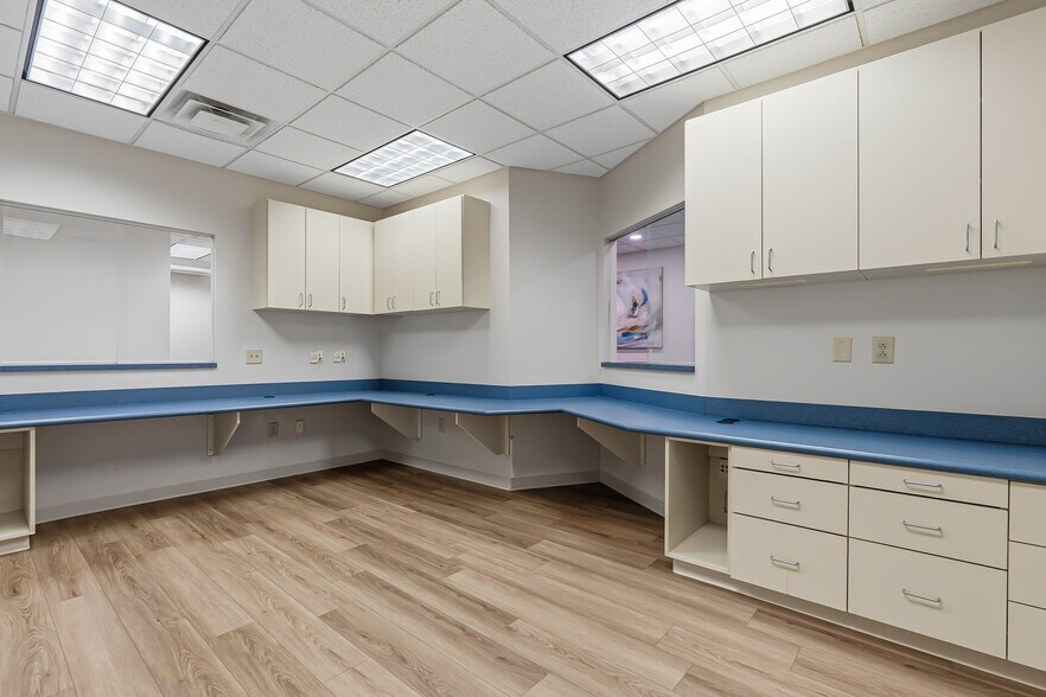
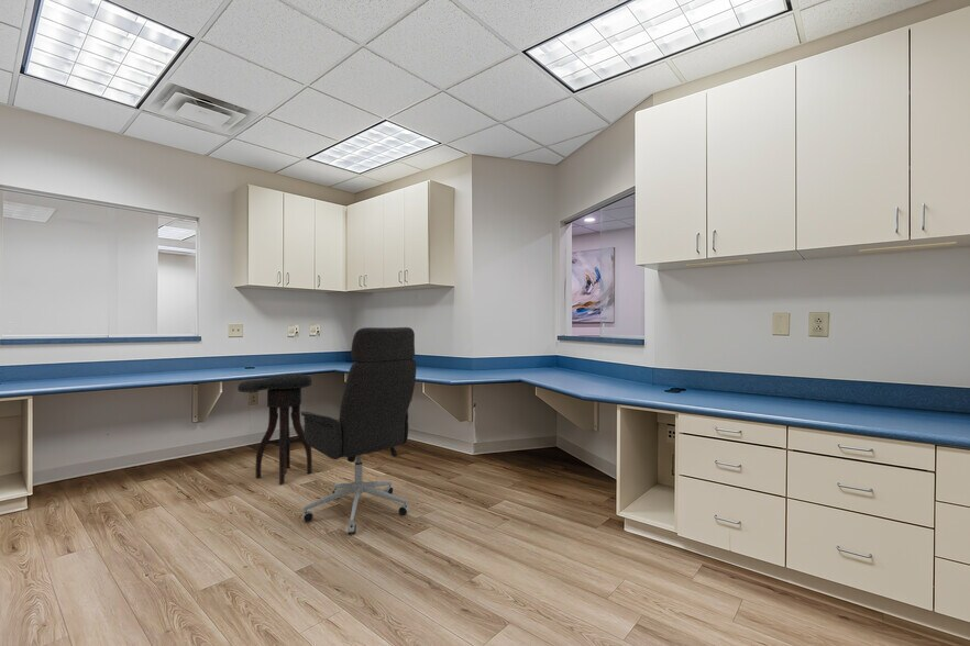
+ office chair [300,326,417,535]
+ stool [236,372,313,486]
